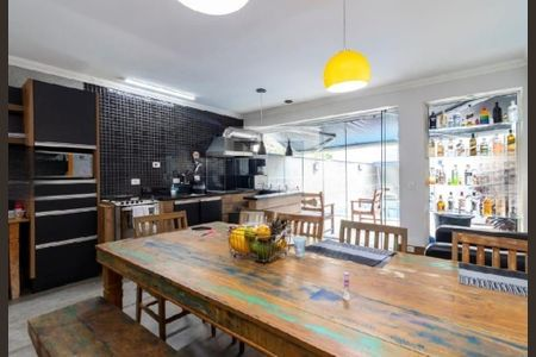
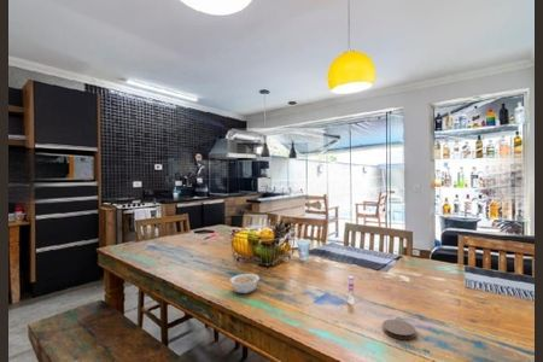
+ legume [223,273,261,294]
+ coaster [381,319,416,340]
